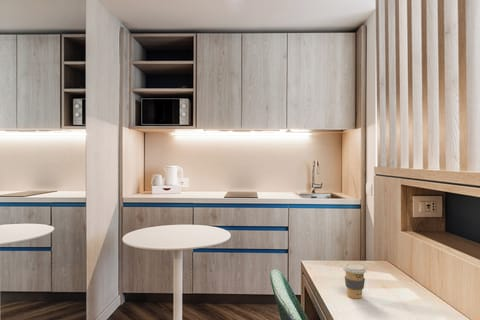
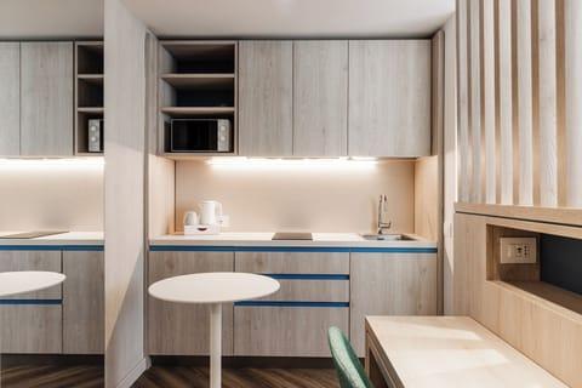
- coffee cup [342,262,367,300]
